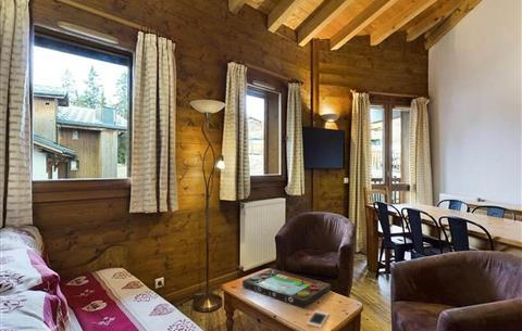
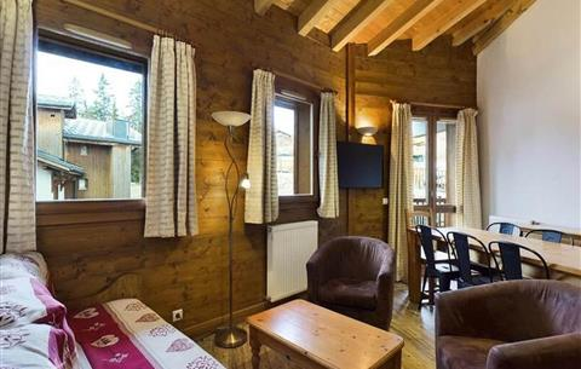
- cell phone [306,309,330,329]
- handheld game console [241,268,332,309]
